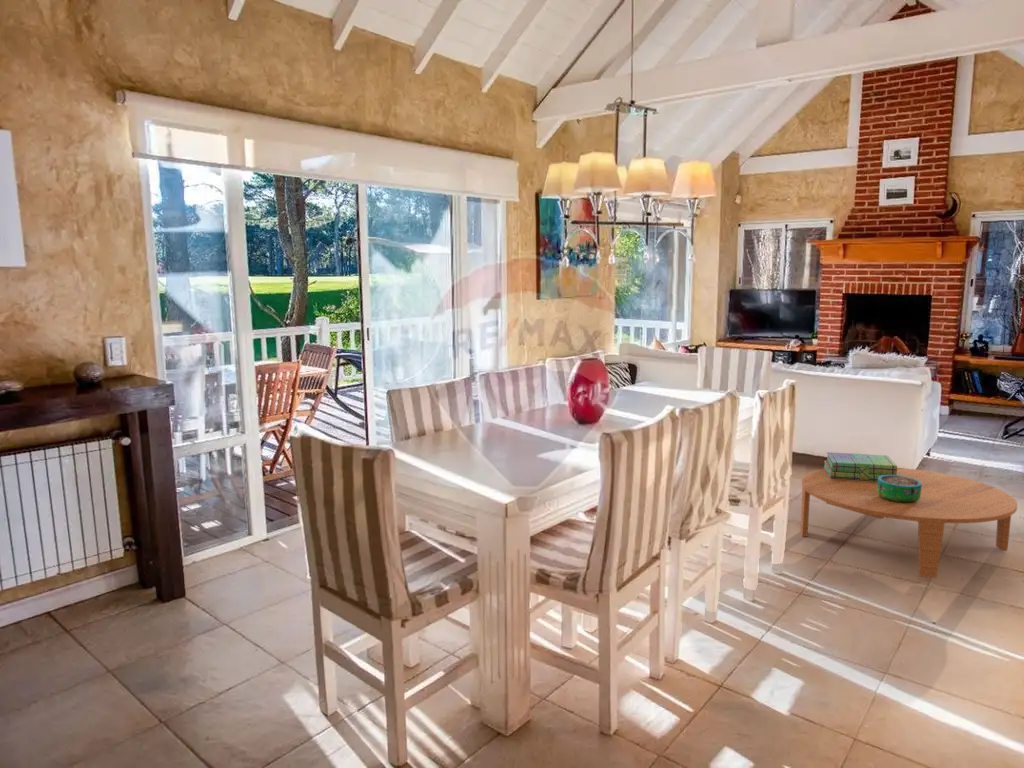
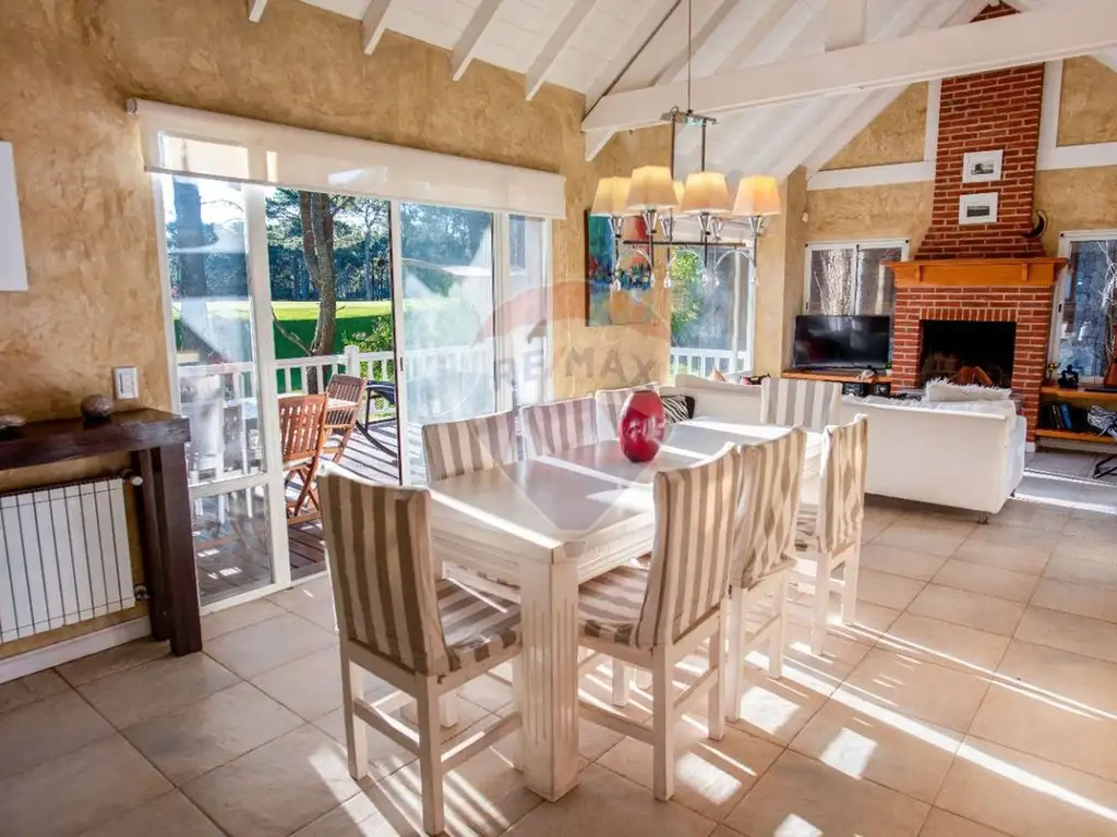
- stack of books [823,451,898,481]
- decorative bowl [877,475,922,503]
- coffee table [800,467,1018,579]
